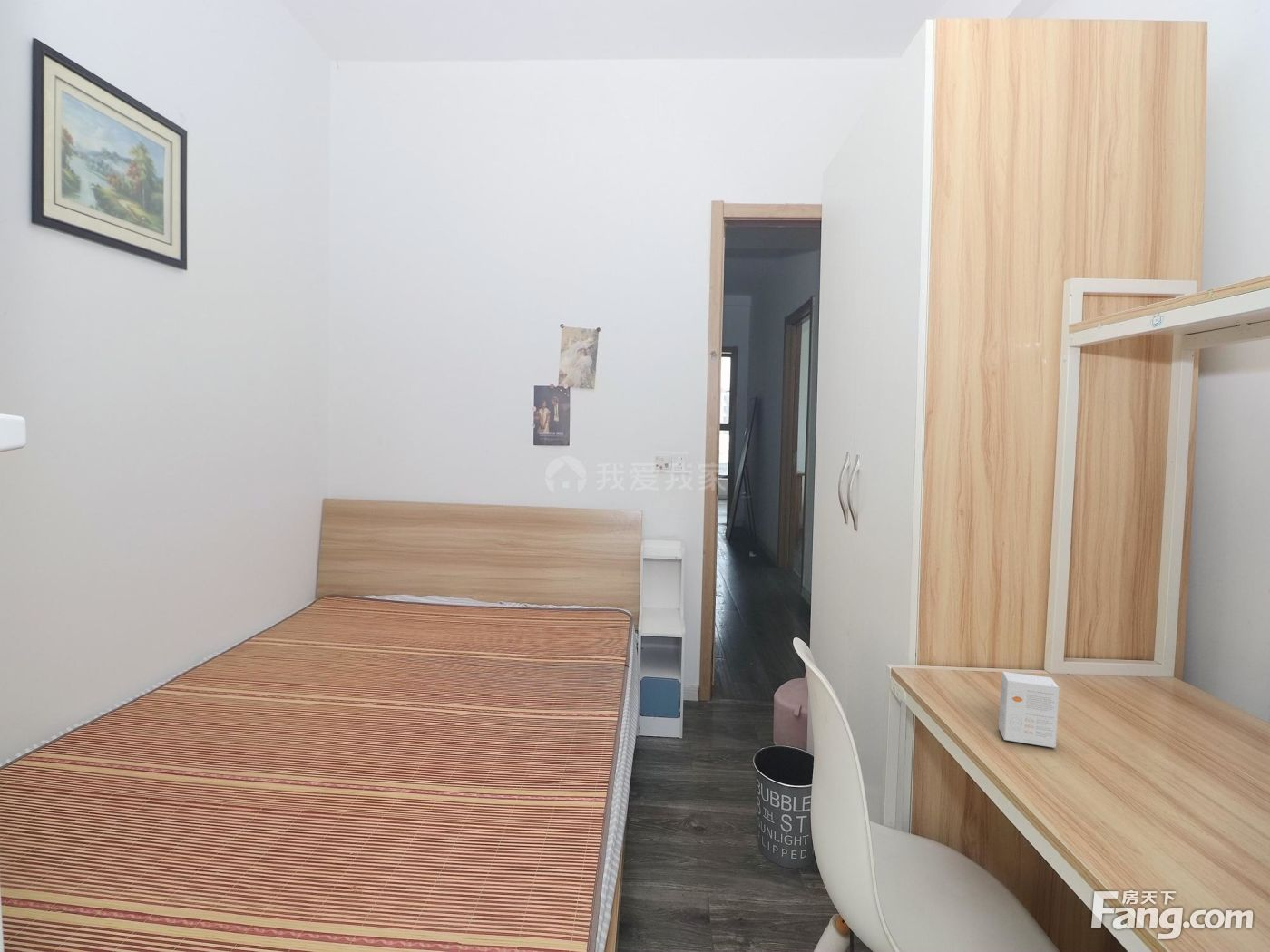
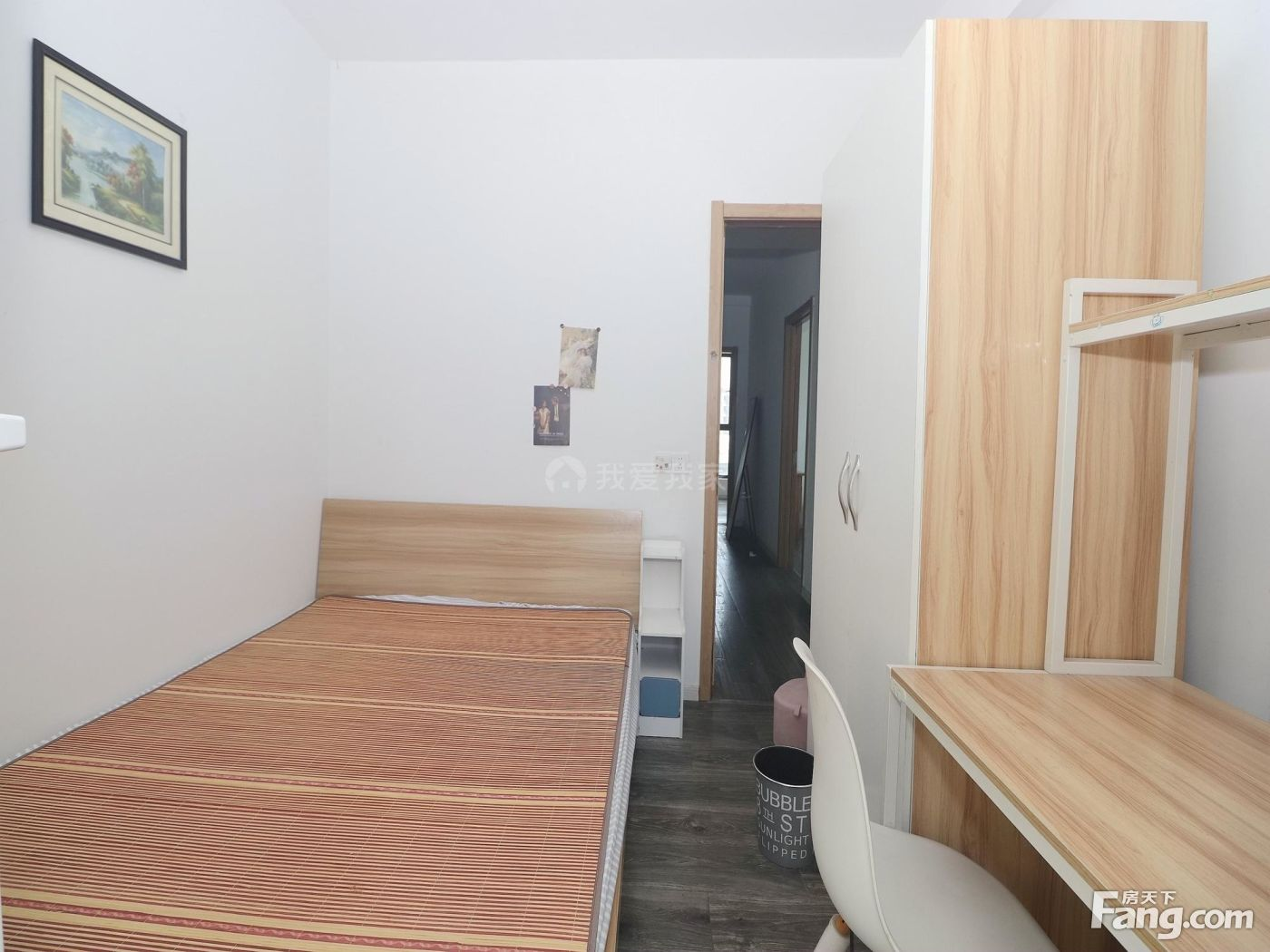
- small box [998,671,1060,749]
